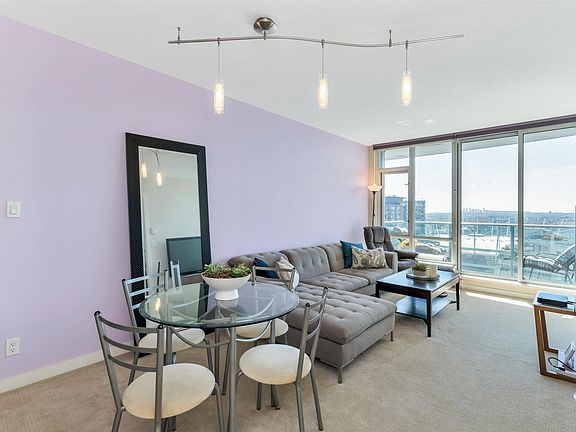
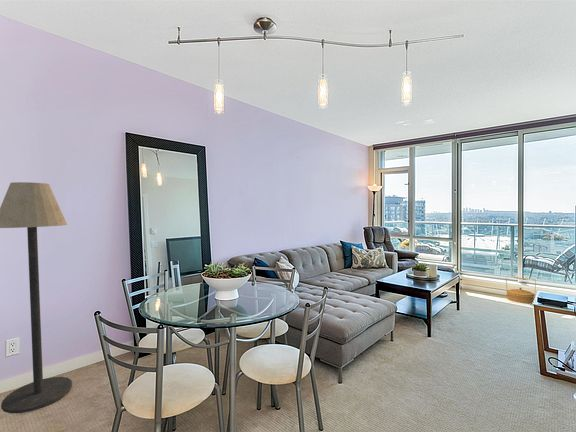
+ floor lamp [0,181,73,414]
+ basket [505,275,537,305]
